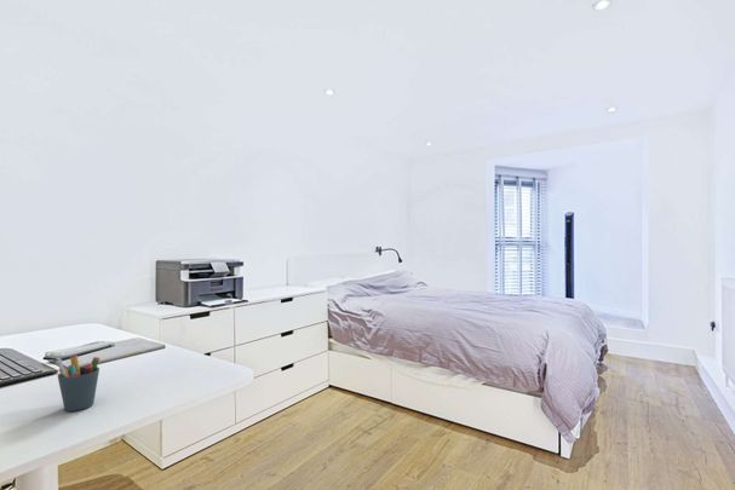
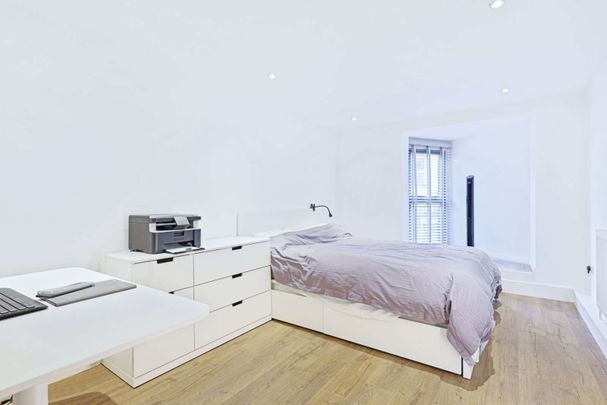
- pen holder [56,354,101,413]
